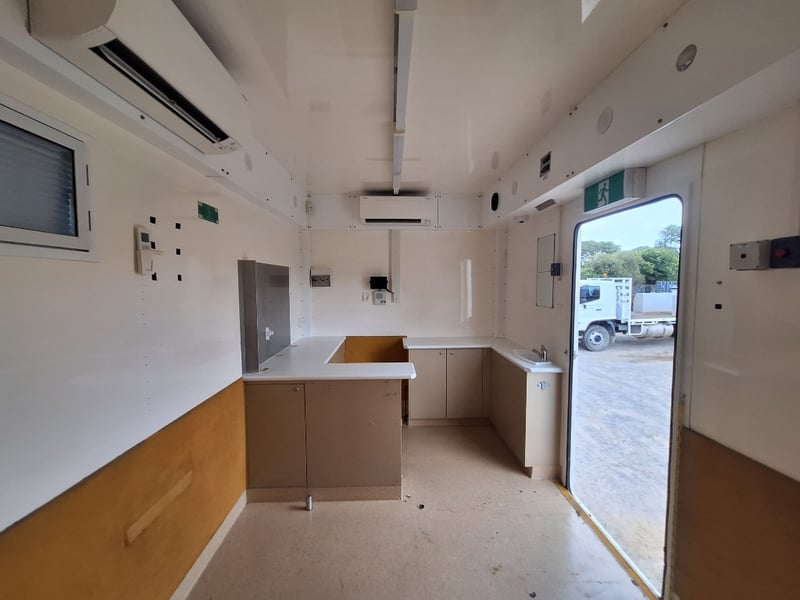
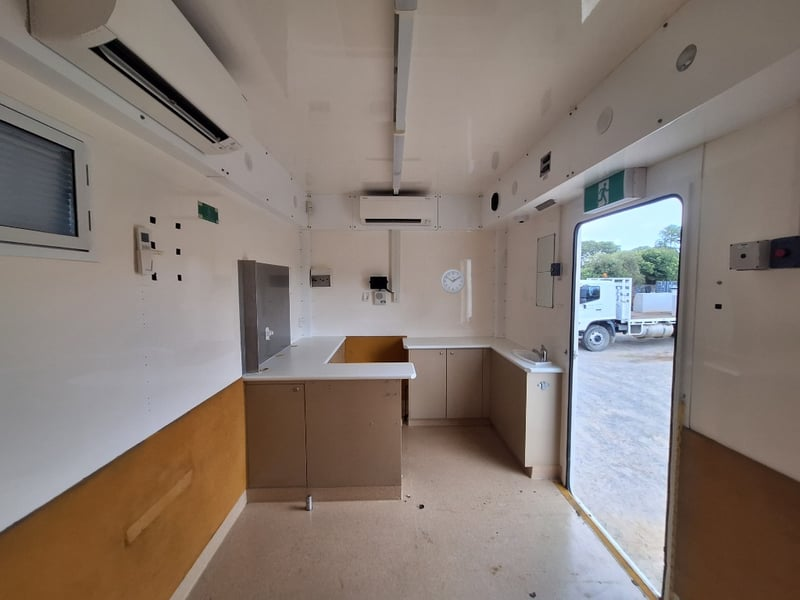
+ wall clock [440,268,466,294]
